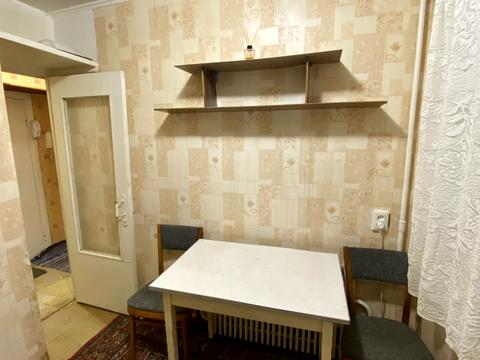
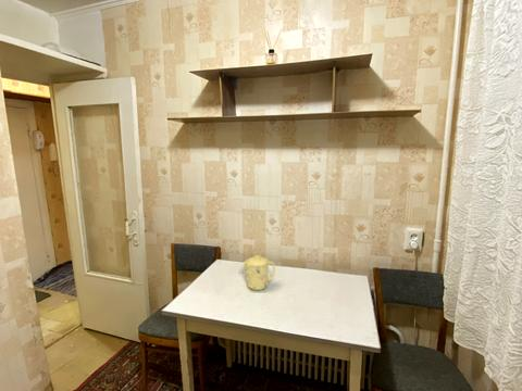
+ mug [241,254,276,291]
